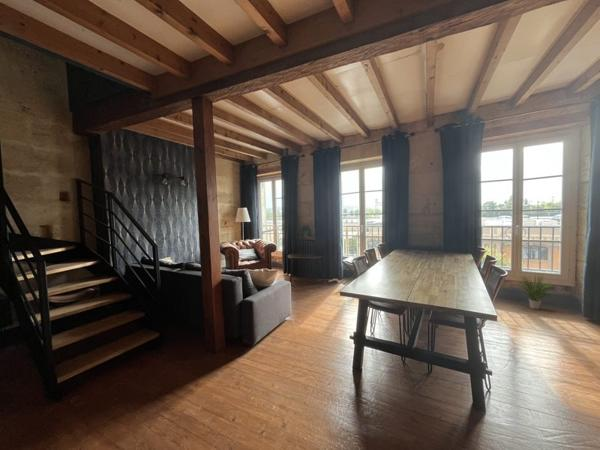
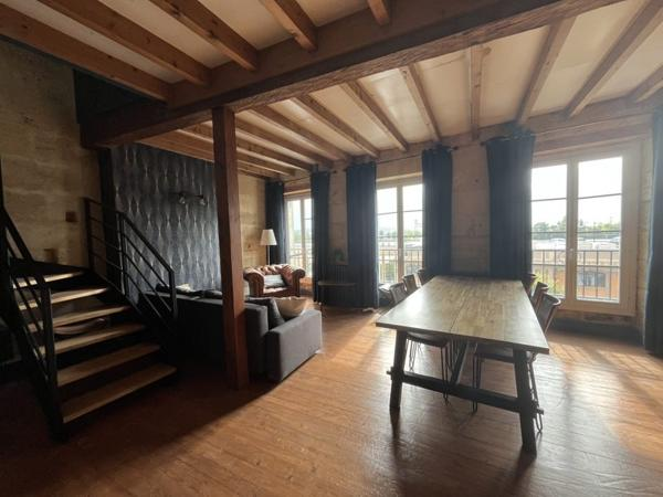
- potted plant [515,273,556,310]
